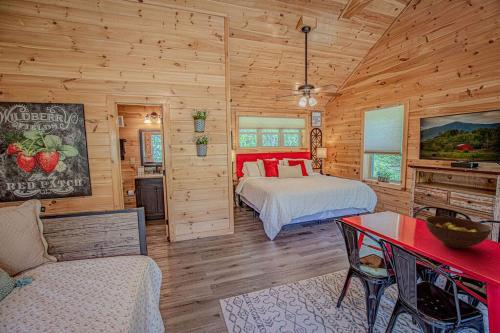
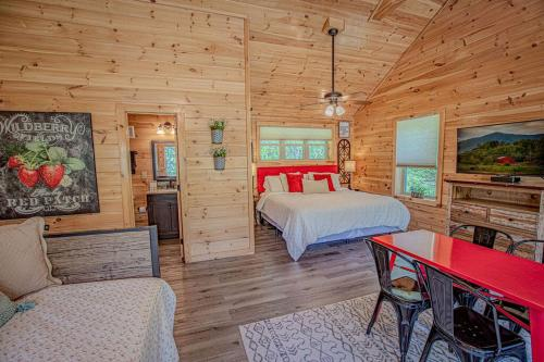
- fruit bowl [424,215,491,250]
